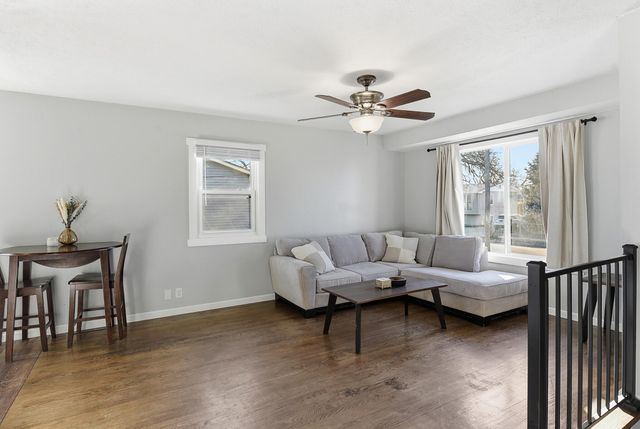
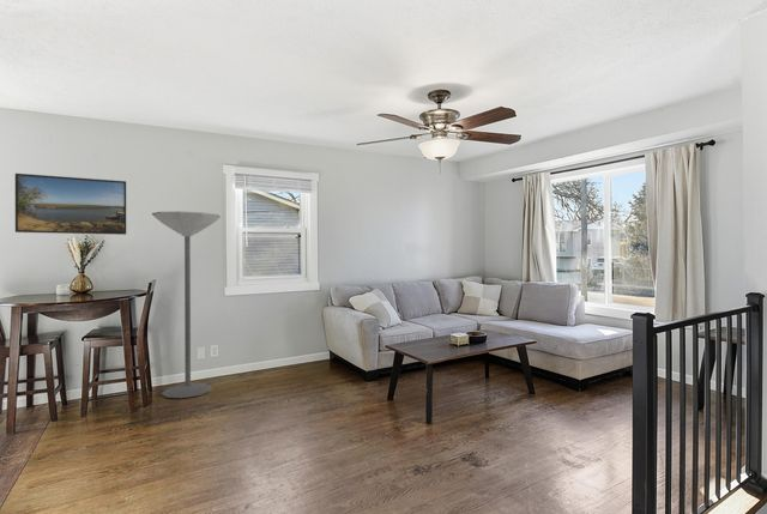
+ floor lamp [151,210,222,399]
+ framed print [14,173,127,236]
